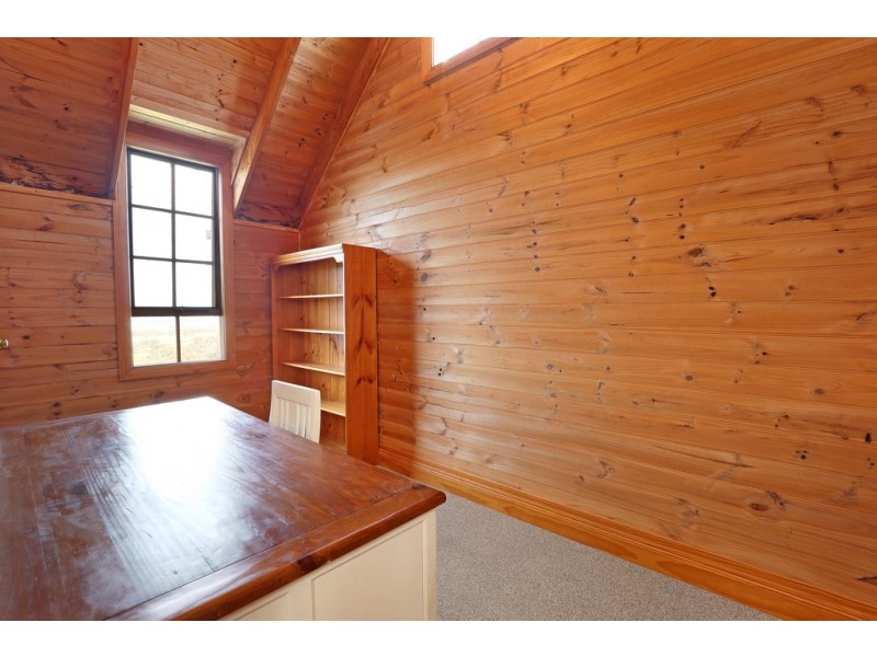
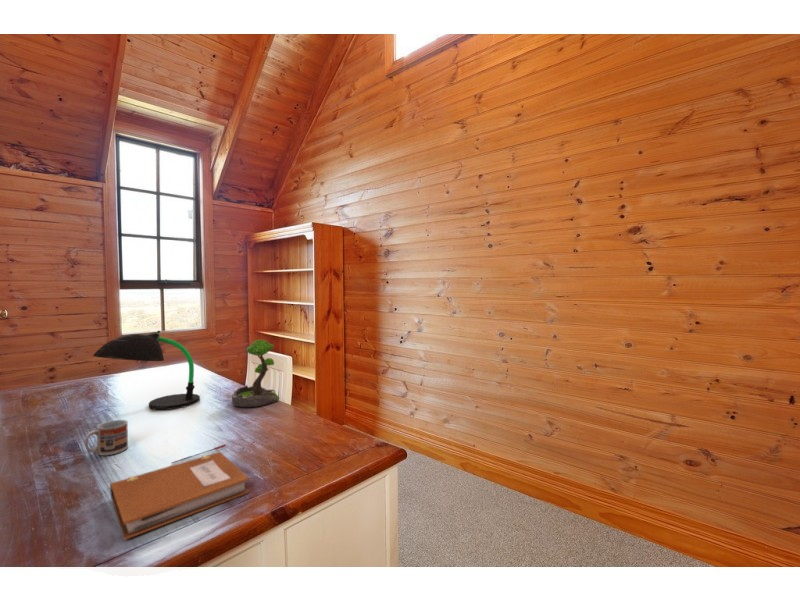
+ desk lamp [92,329,201,411]
+ cup [84,419,129,456]
+ pen [170,443,227,465]
+ notebook [109,451,250,541]
+ plant [231,339,280,408]
